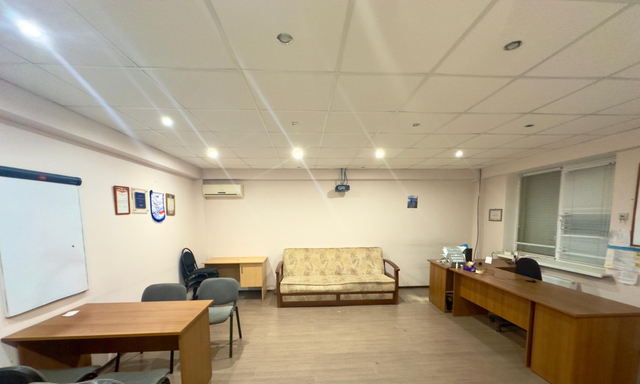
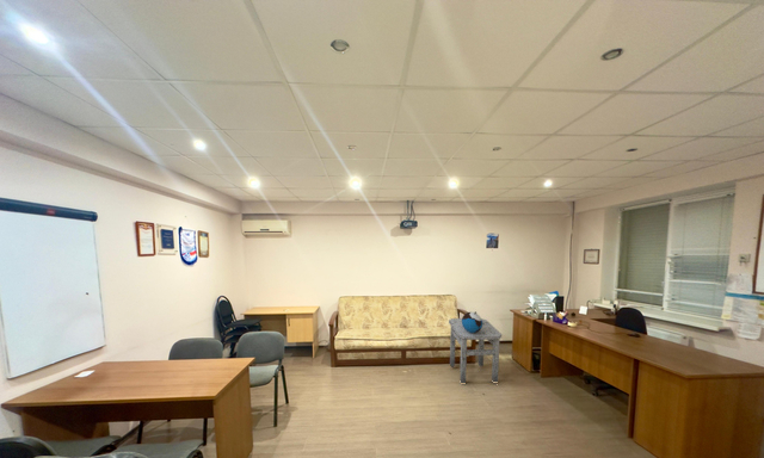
+ decorative globe [461,310,482,333]
+ side table [448,317,503,384]
